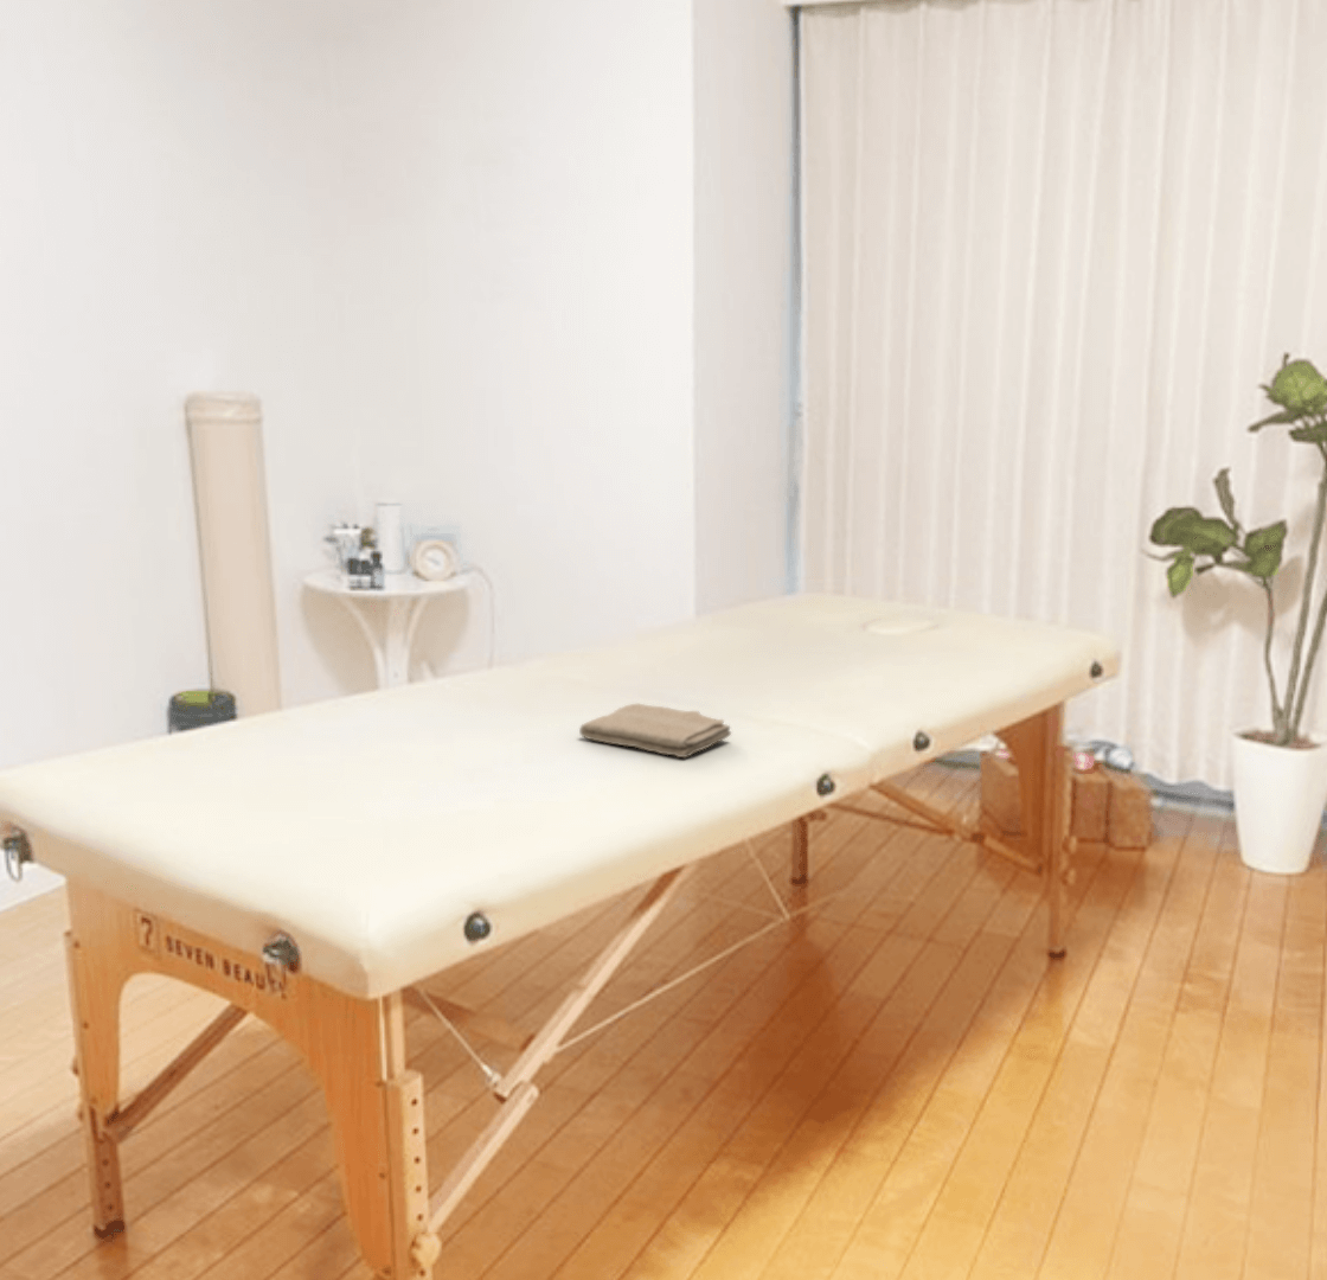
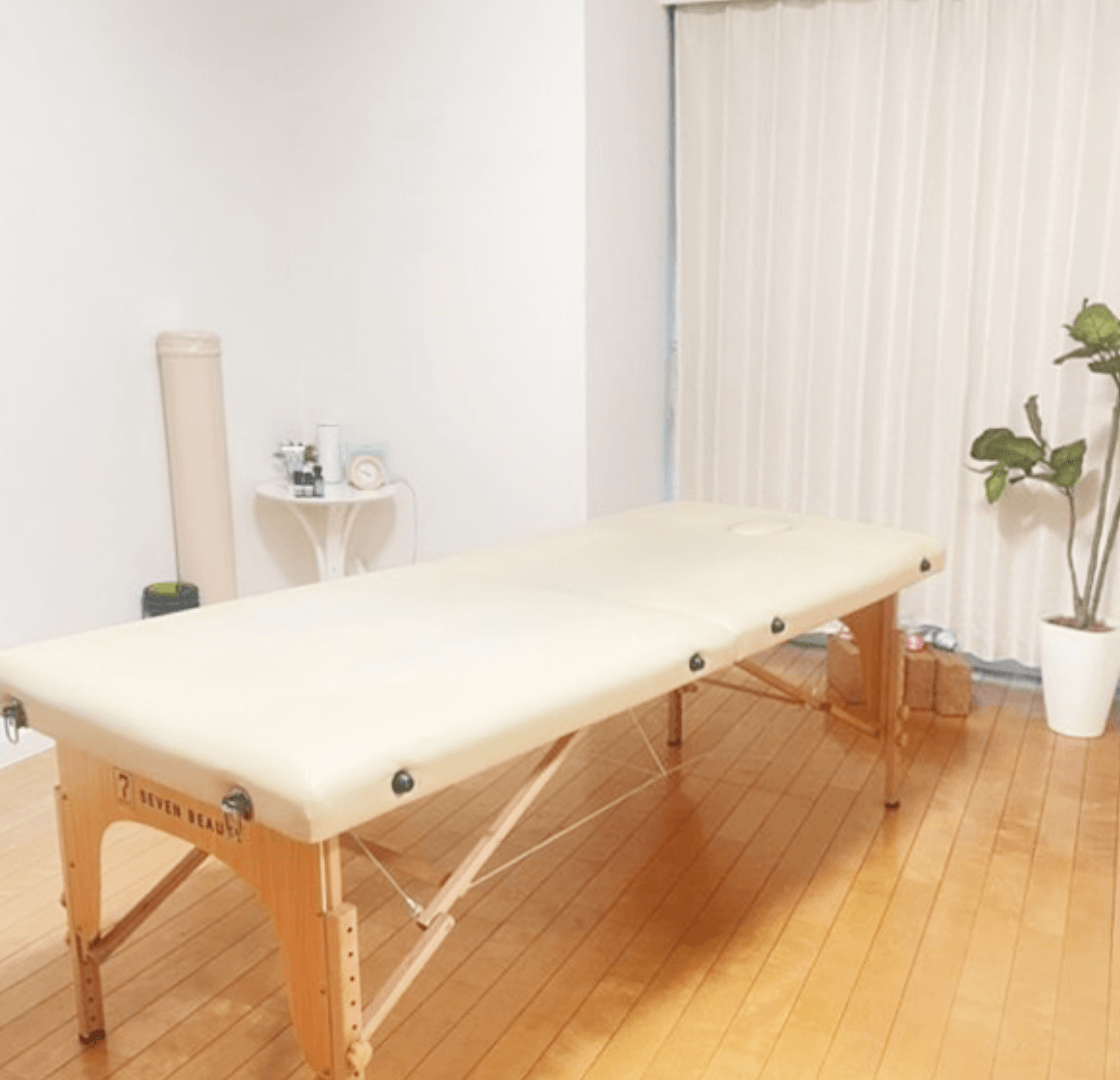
- washcloth [578,703,732,759]
